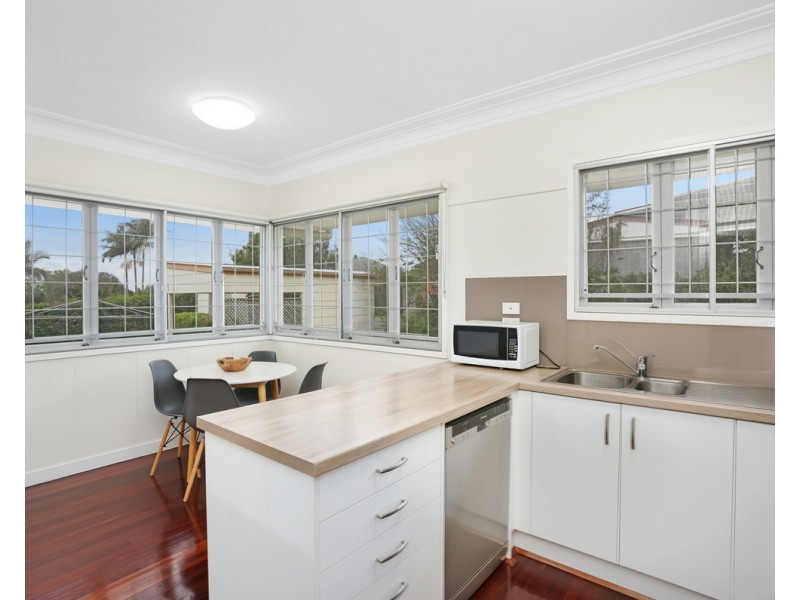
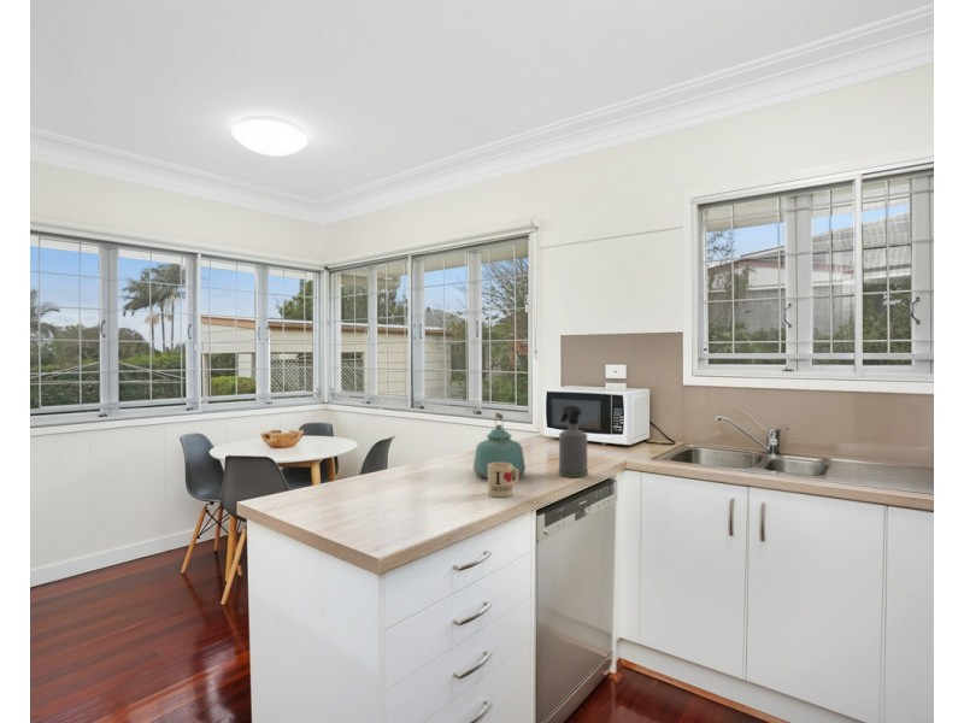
+ kettle [472,411,527,480]
+ mug [487,463,519,498]
+ spray bottle [558,404,589,478]
